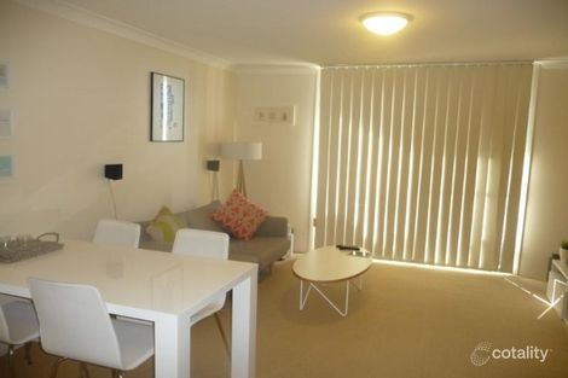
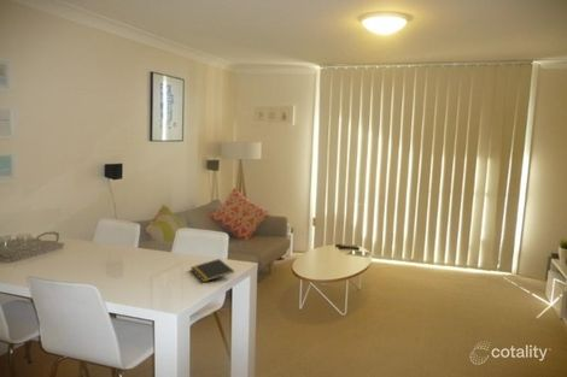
+ notepad [189,258,235,283]
